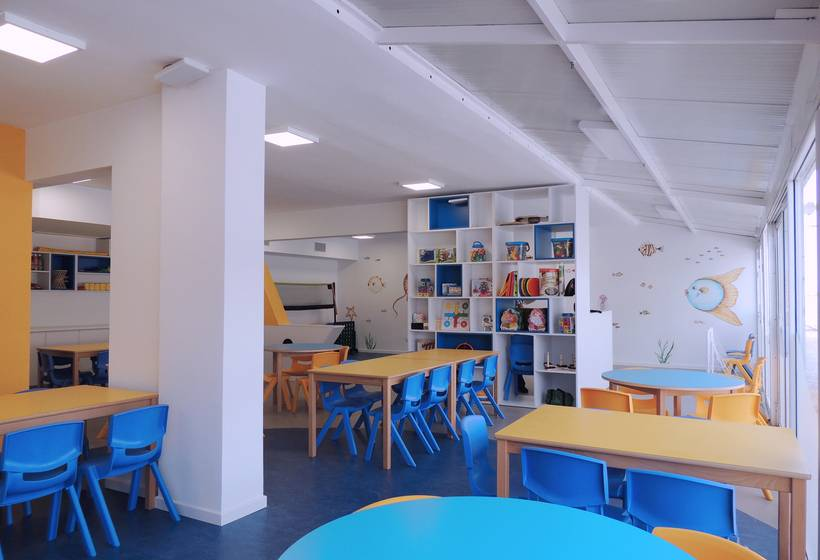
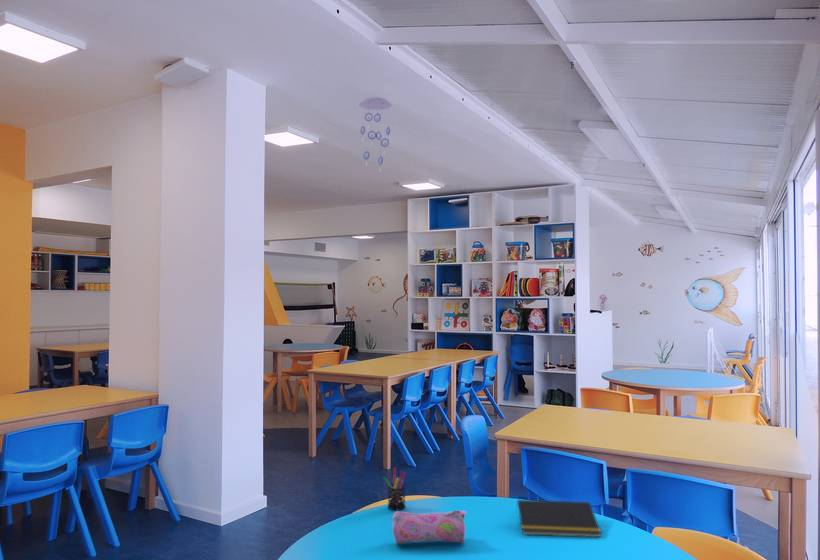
+ ceiling mobile [358,96,393,173]
+ pencil case [392,509,467,545]
+ notepad [514,499,603,538]
+ pen holder [382,467,407,511]
